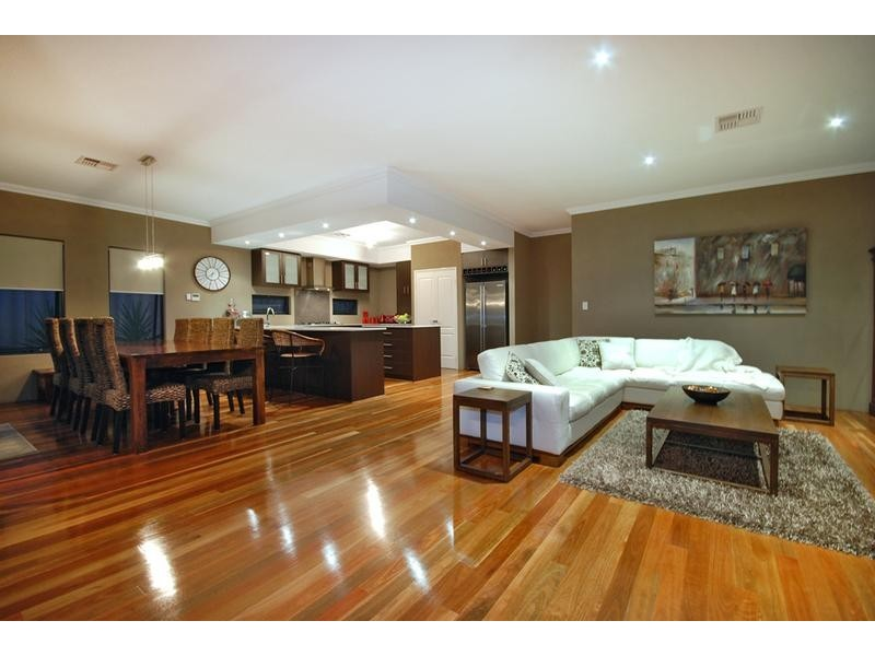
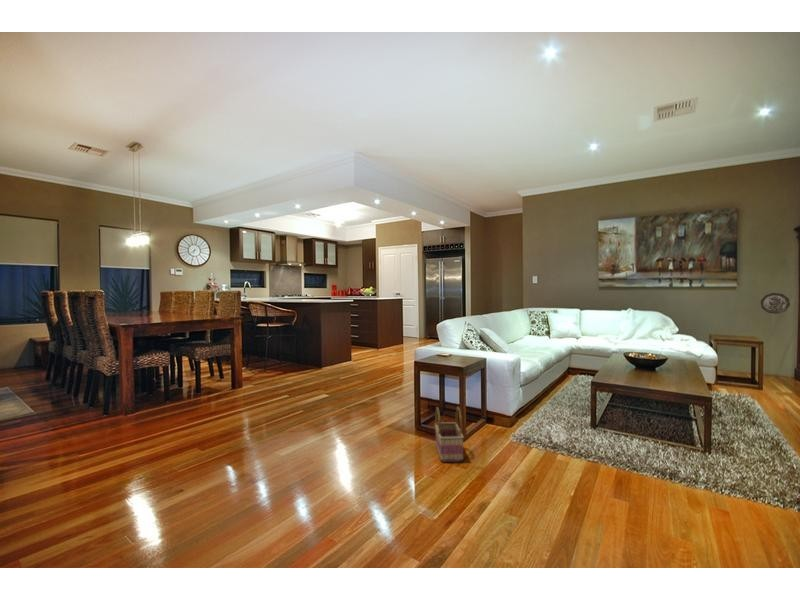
+ basket [434,406,465,463]
+ decorative plate [760,292,791,315]
